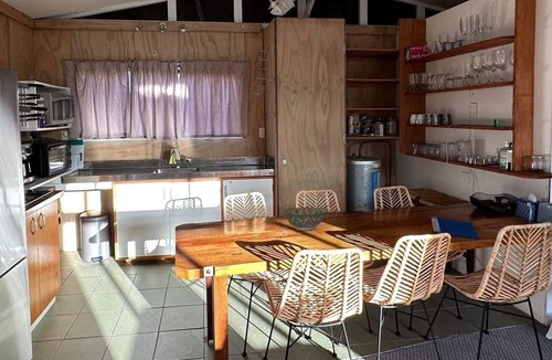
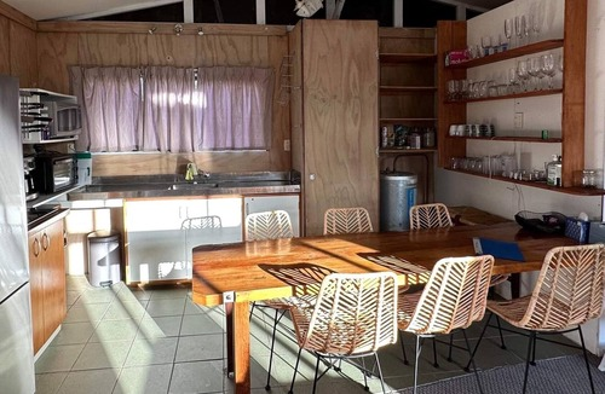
- decorative bowl [280,207,330,232]
